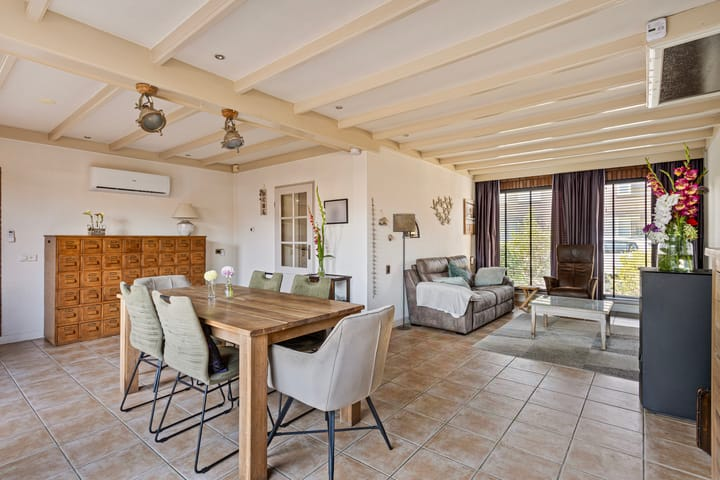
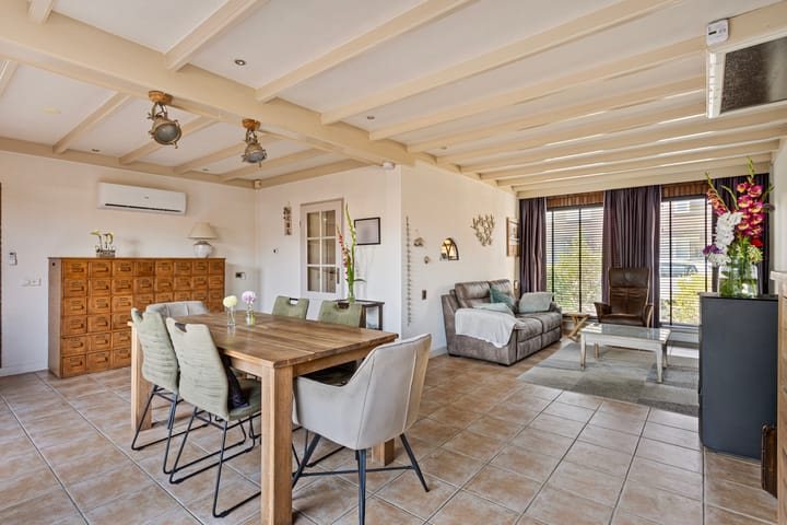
- floor lamp [392,213,416,331]
